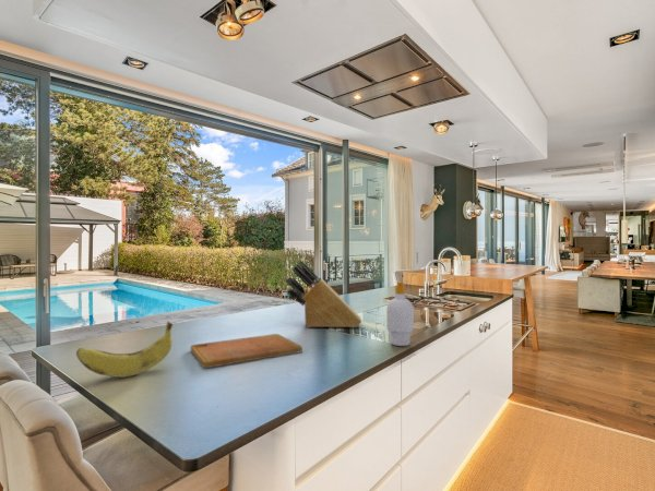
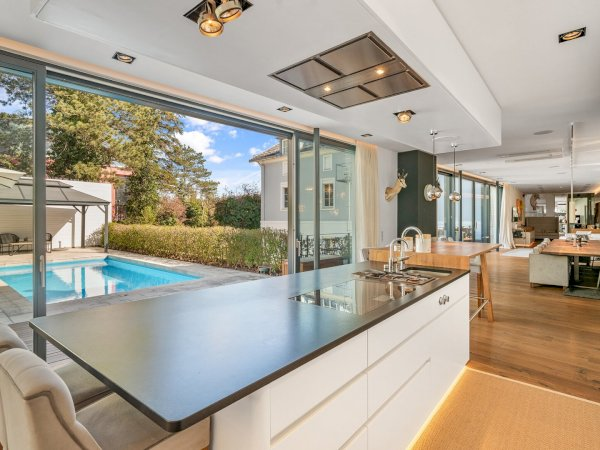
- soap bottle [385,280,415,347]
- banana [75,321,174,379]
- cutting board [190,333,303,369]
- knife block [285,260,362,328]
